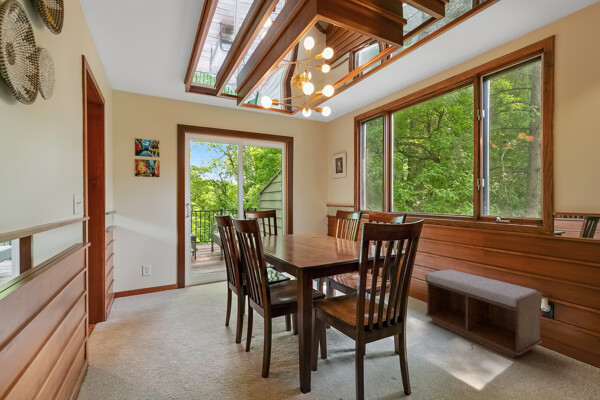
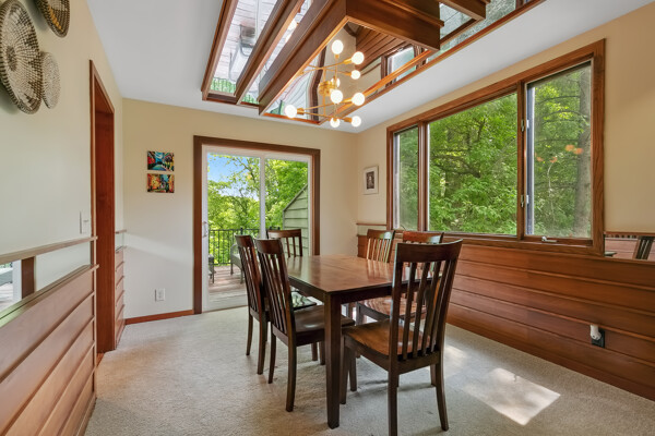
- bench [424,269,543,359]
